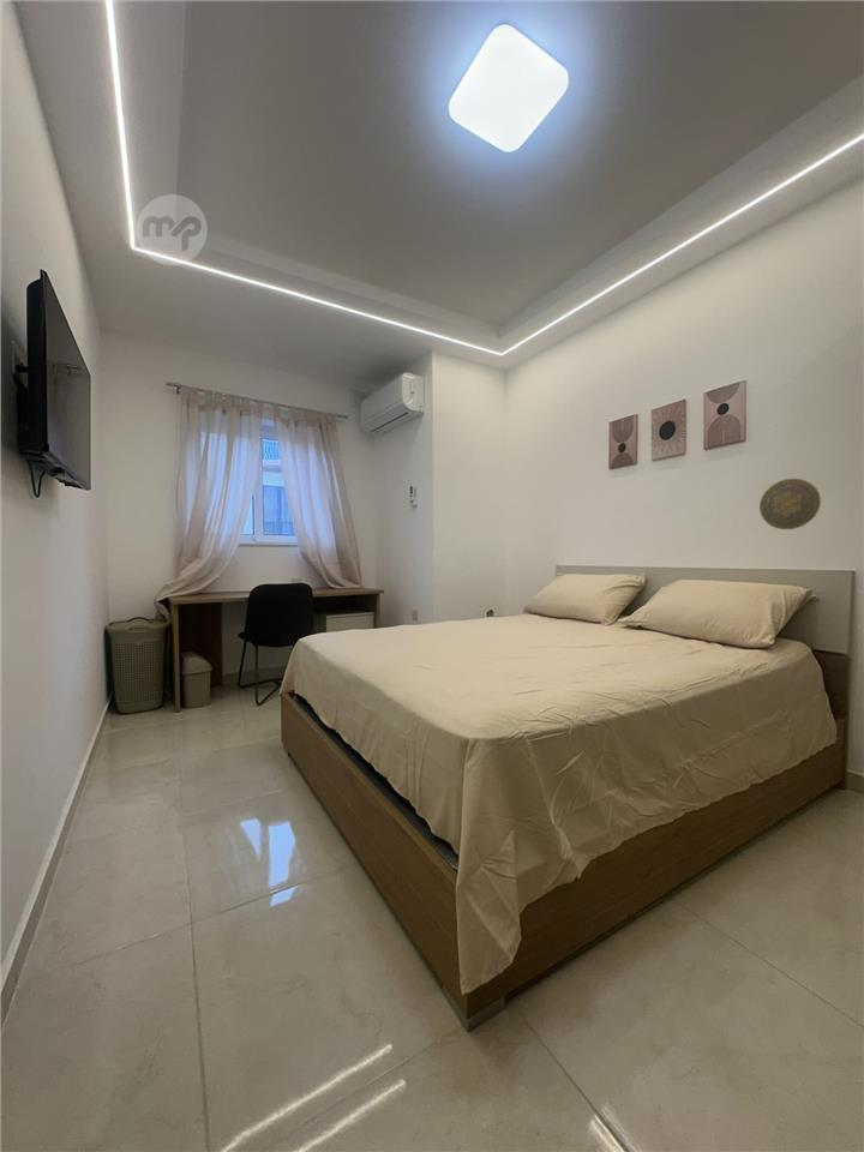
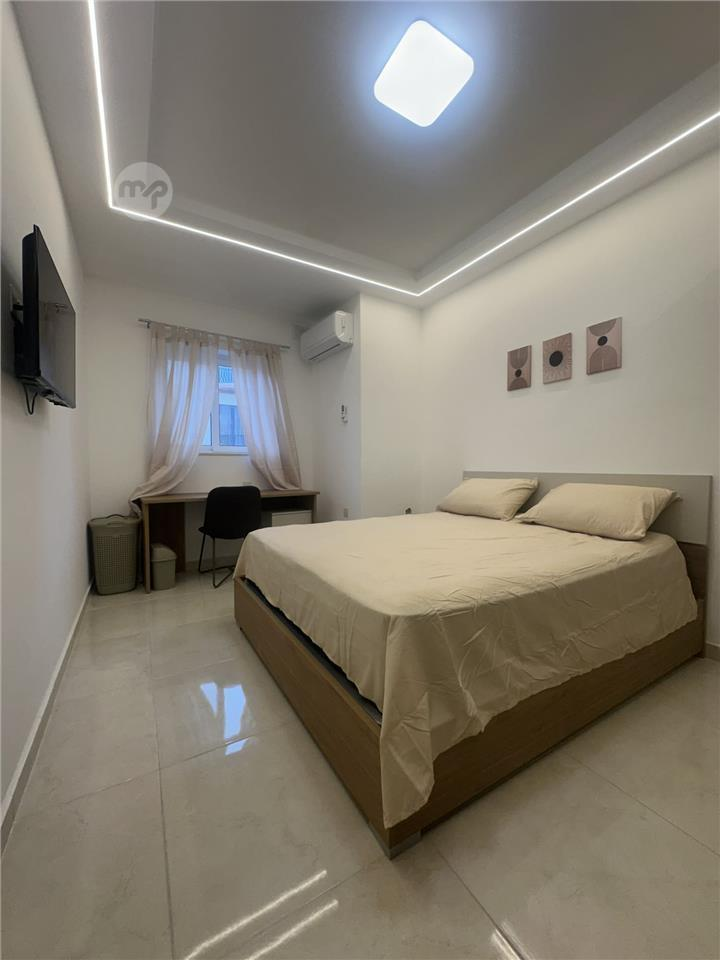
- decorative plate [758,478,822,530]
